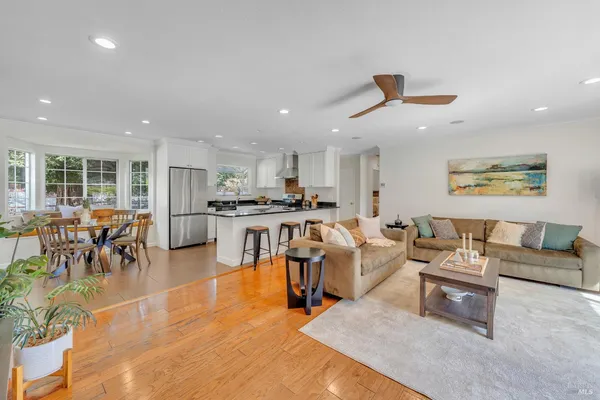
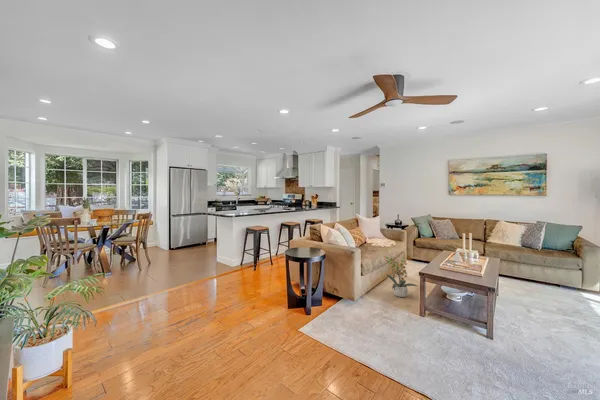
+ potted plant [383,254,418,298]
